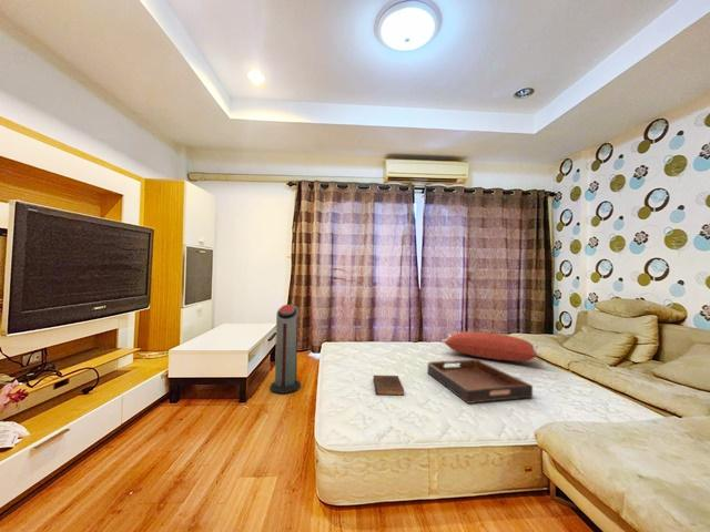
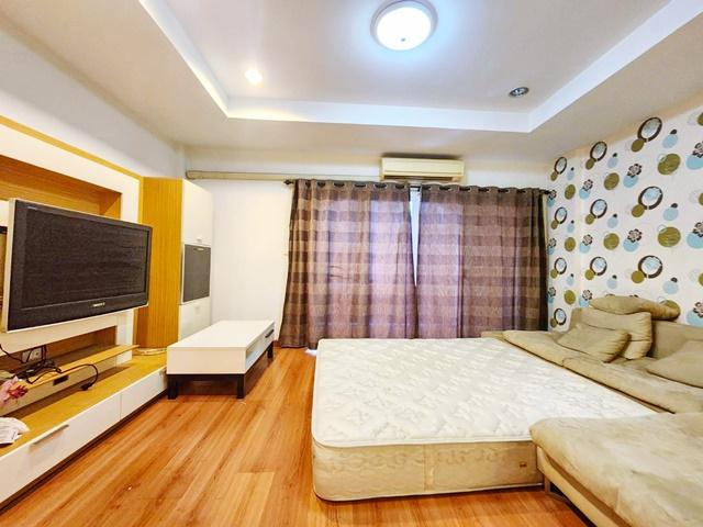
- pillow [440,330,542,362]
- air purifier [270,304,302,395]
- book [373,375,405,396]
- serving tray [426,359,534,405]
